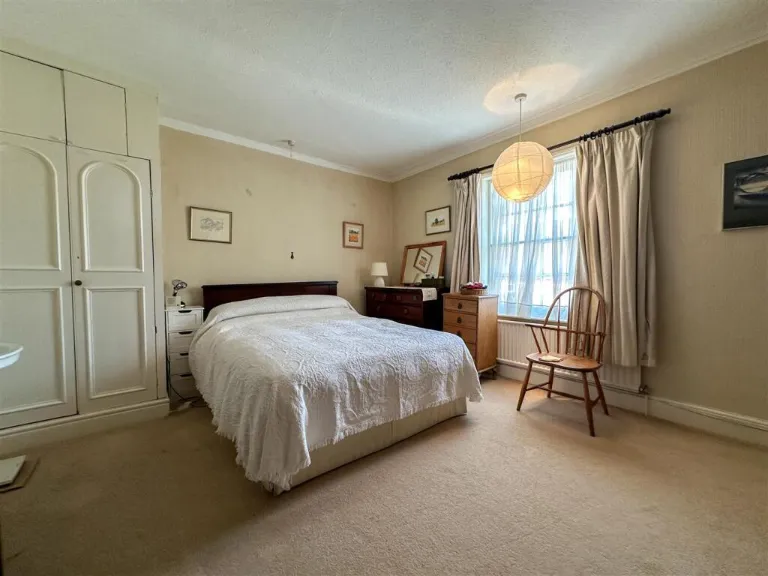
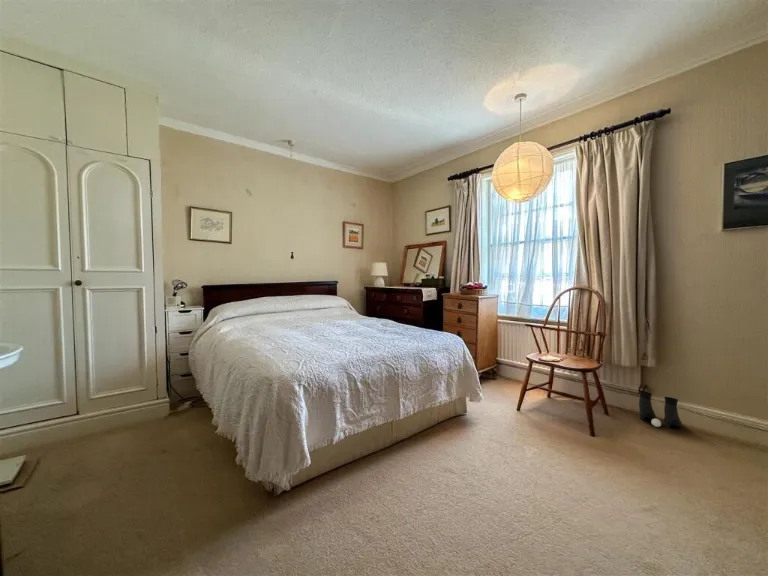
+ boots [638,390,682,429]
